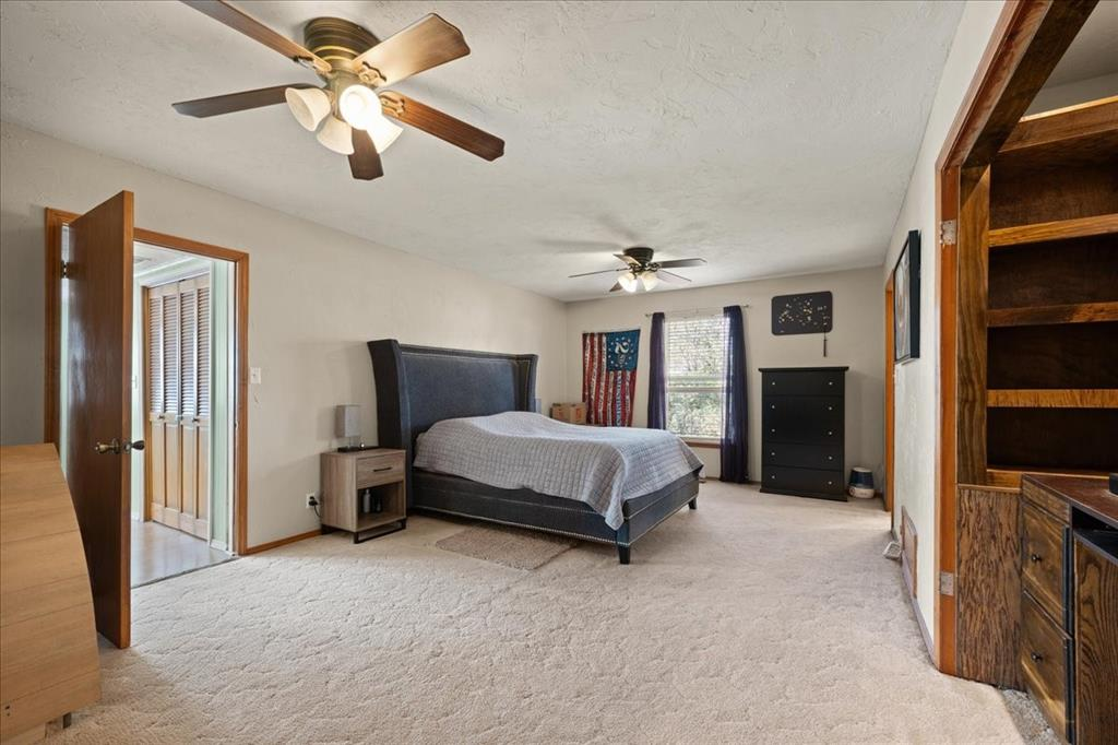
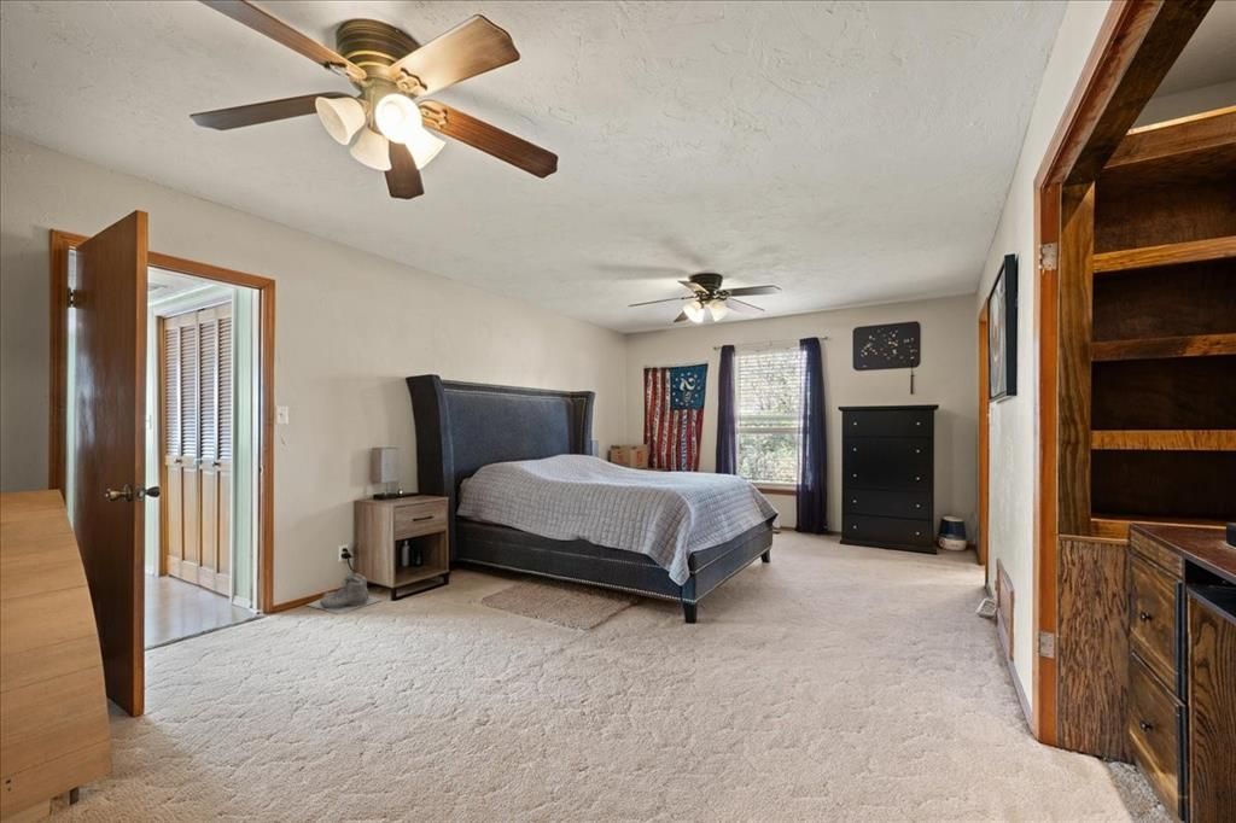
+ boots [305,572,383,617]
